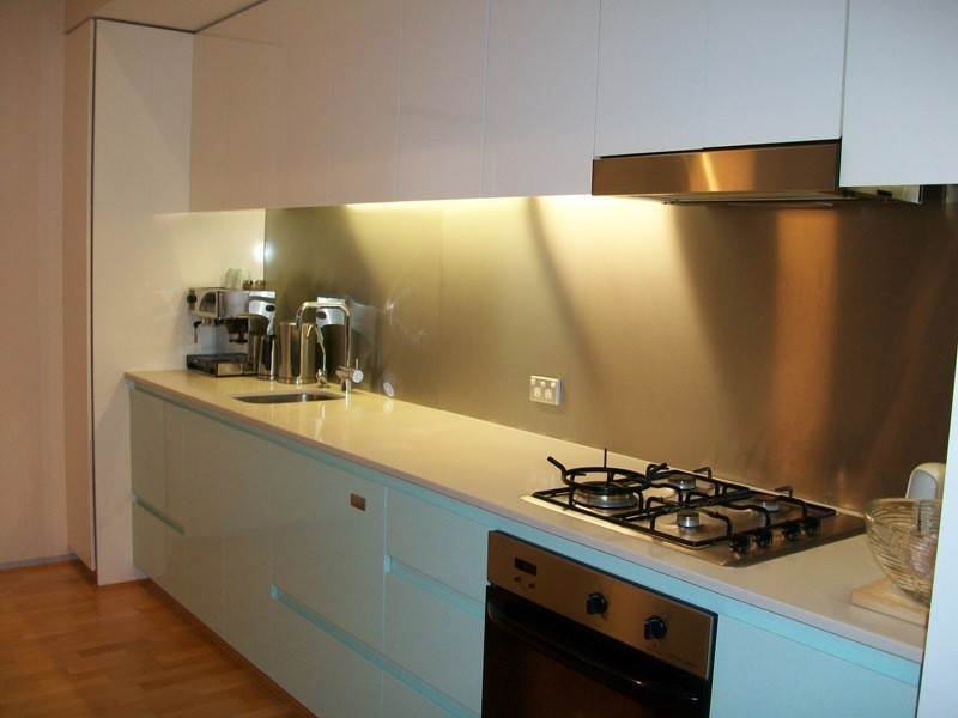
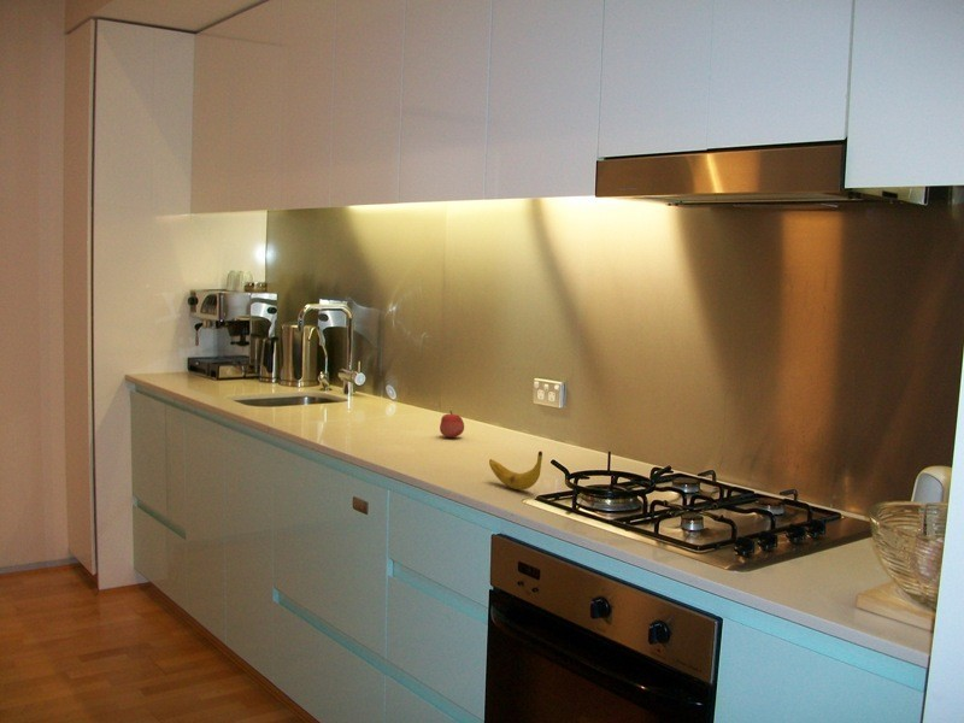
+ apple [439,410,465,439]
+ banana [488,451,543,490]
